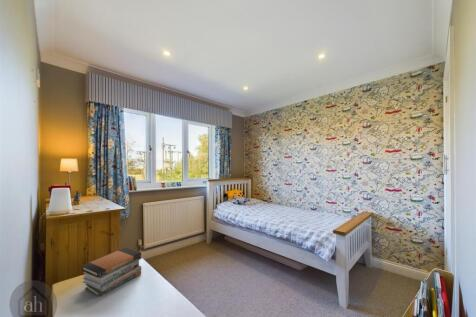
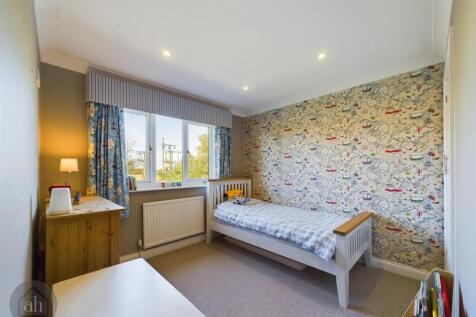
- book stack [81,247,142,298]
